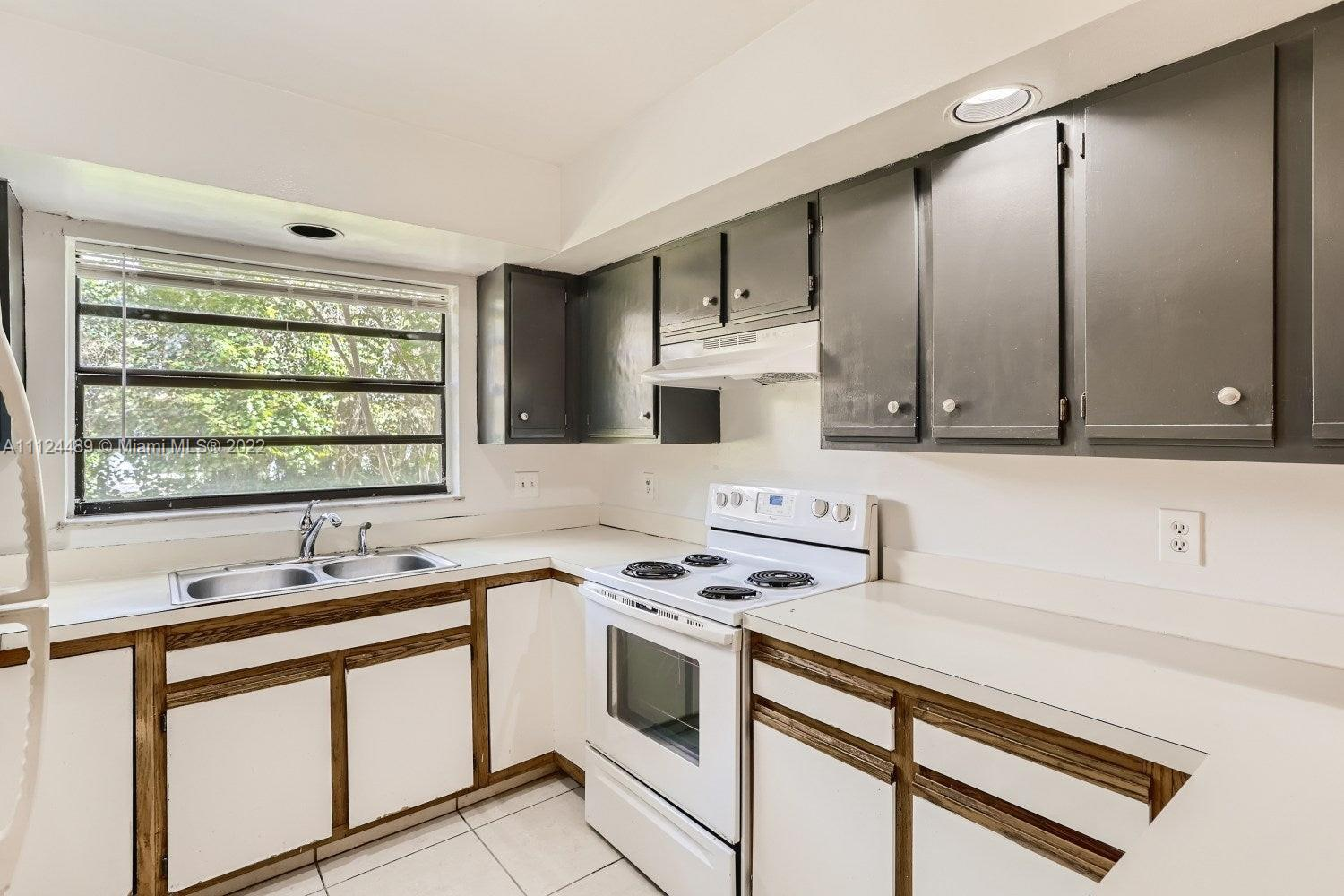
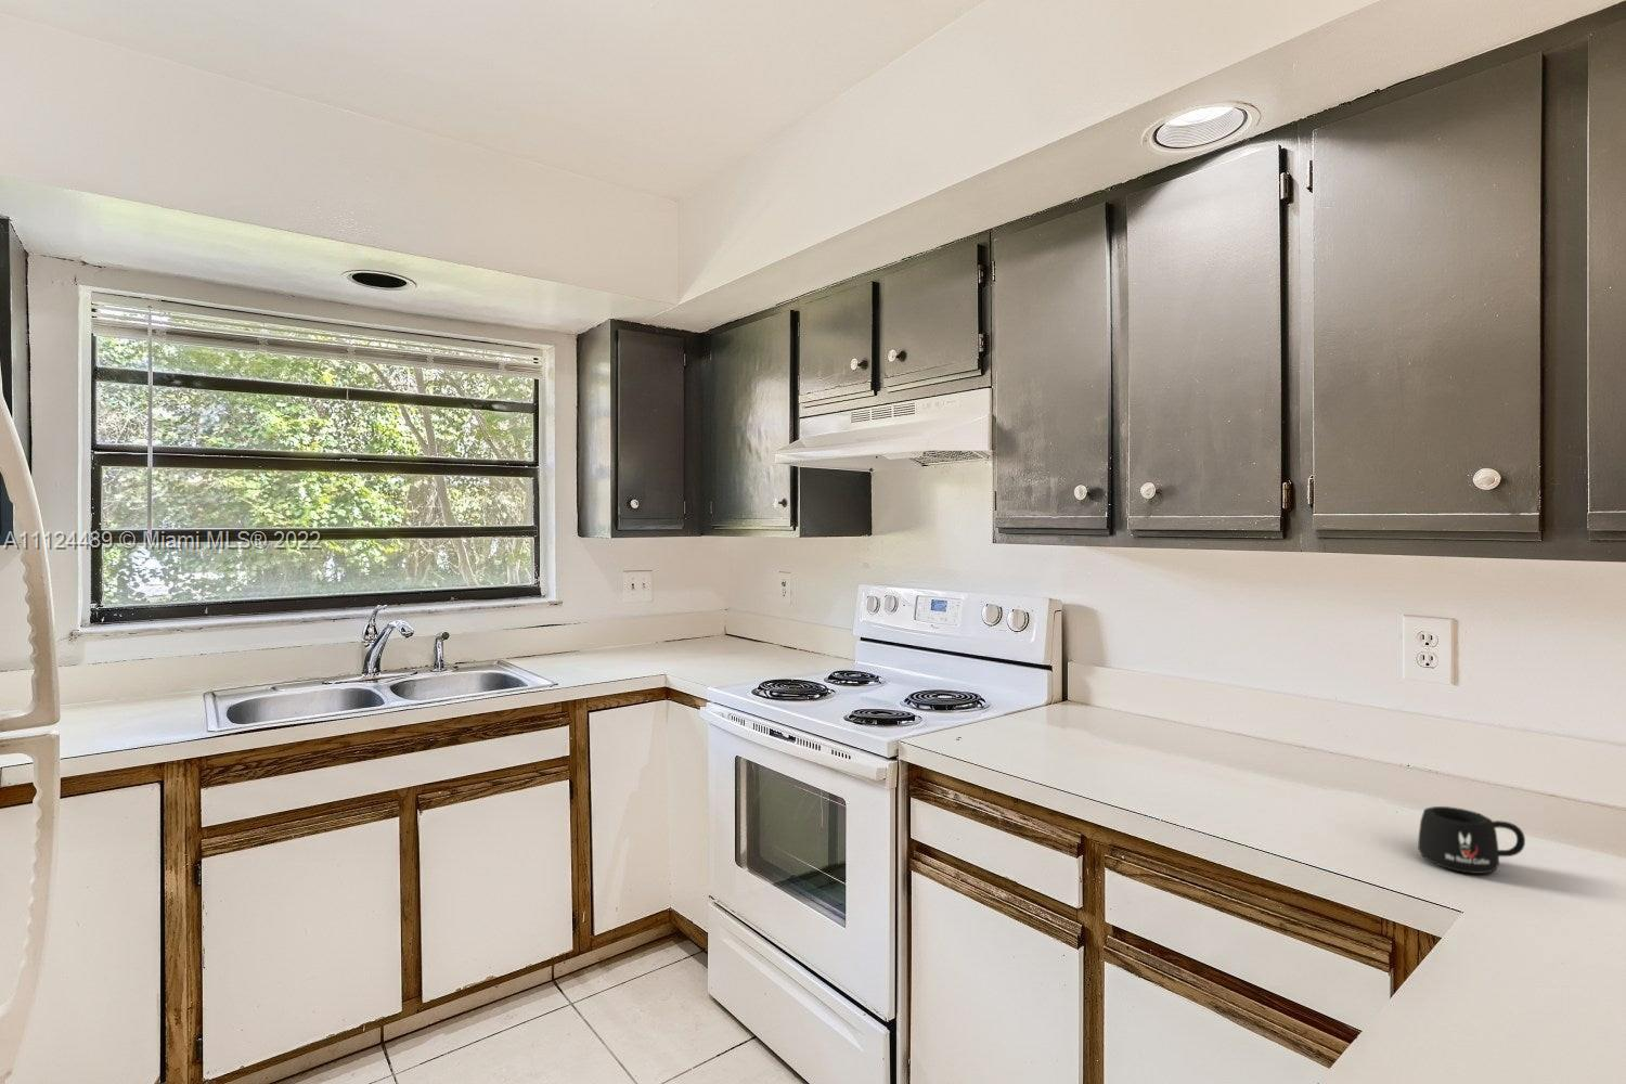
+ mug [1417,806,1527,875]
